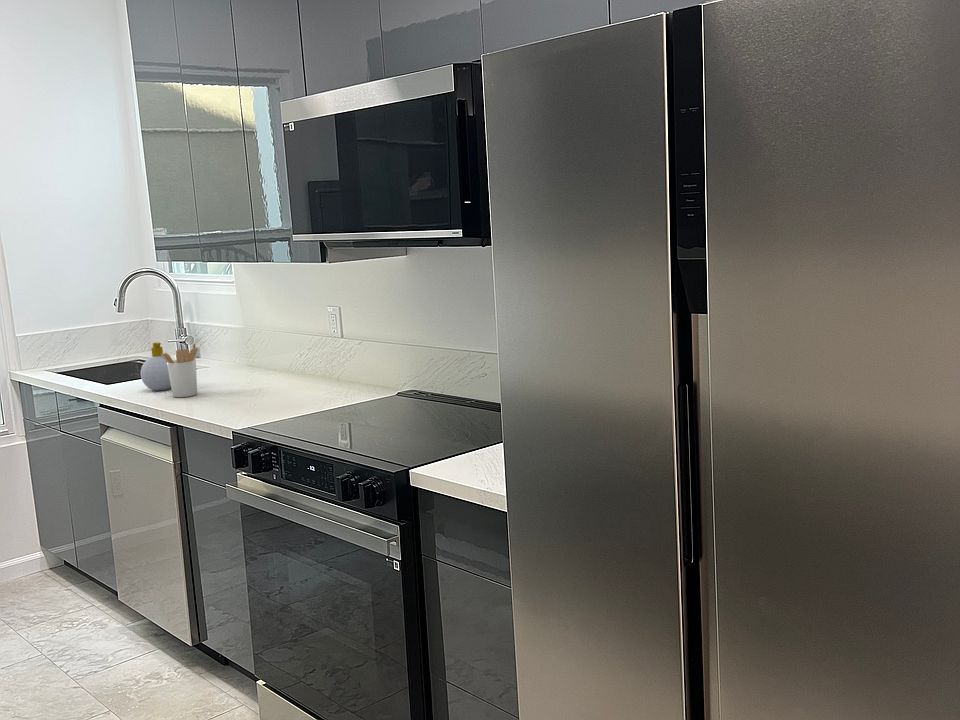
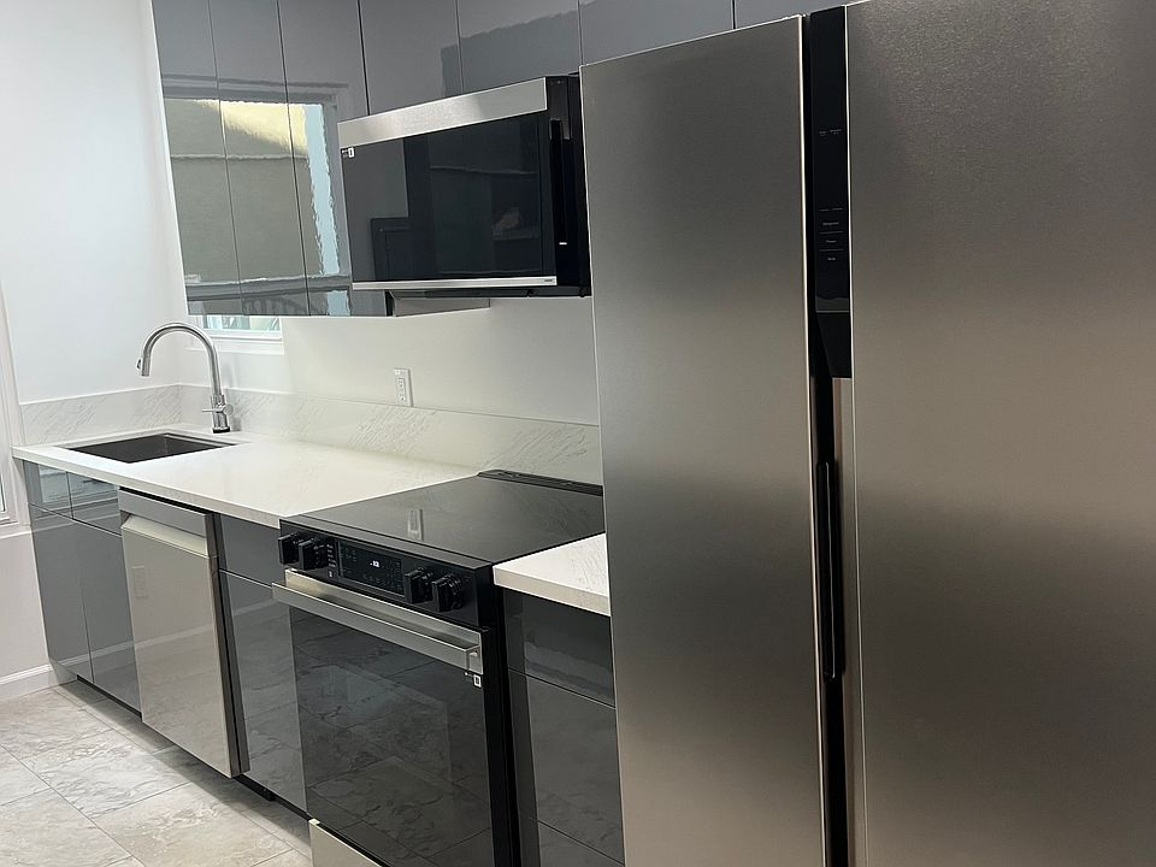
- utensil holder [161,342,199,398]
- soap bottle [140,341,171,391]
